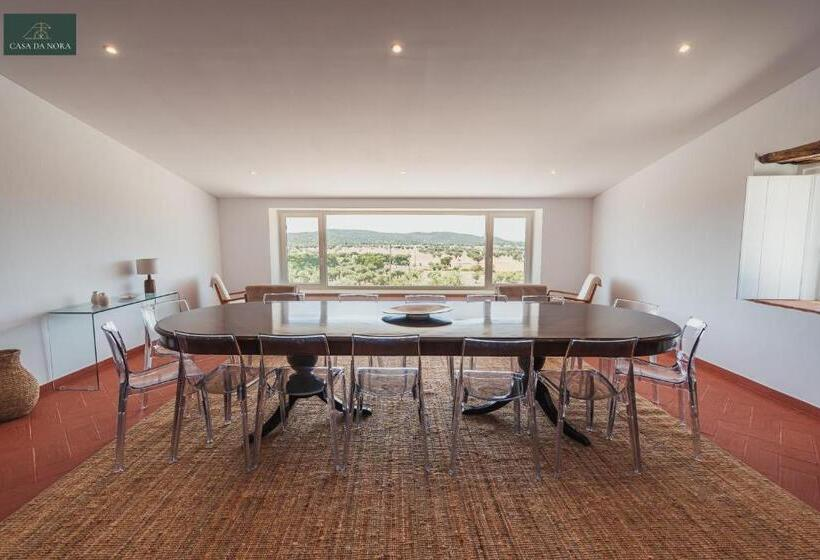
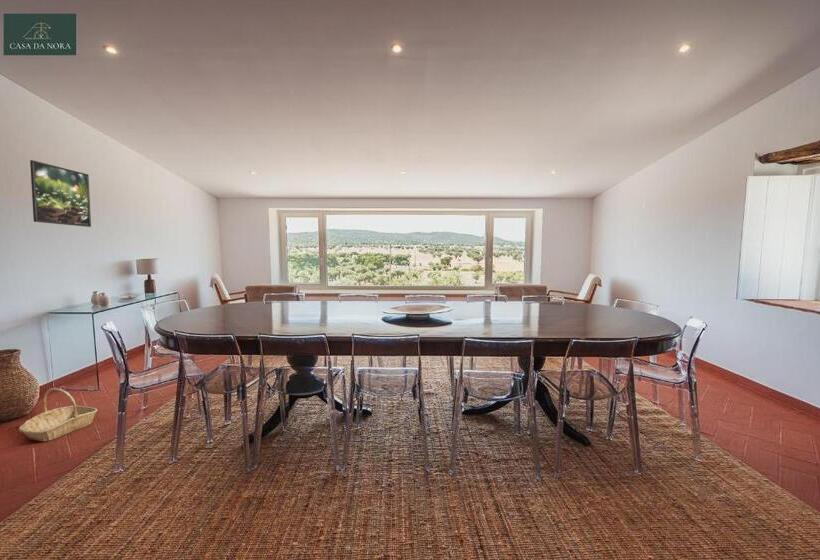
+ basket [18,387,98,442]
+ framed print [29,159,92,228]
